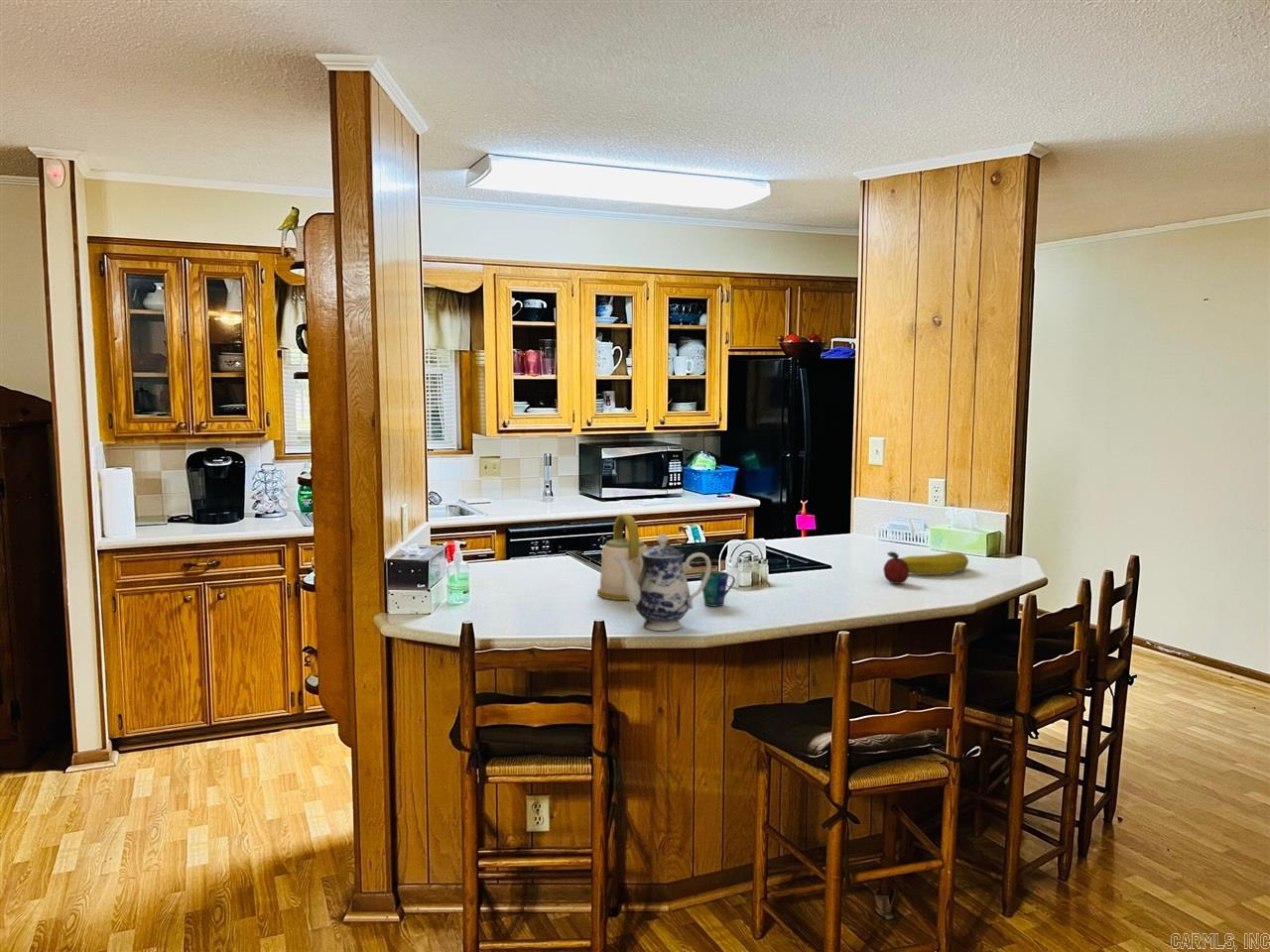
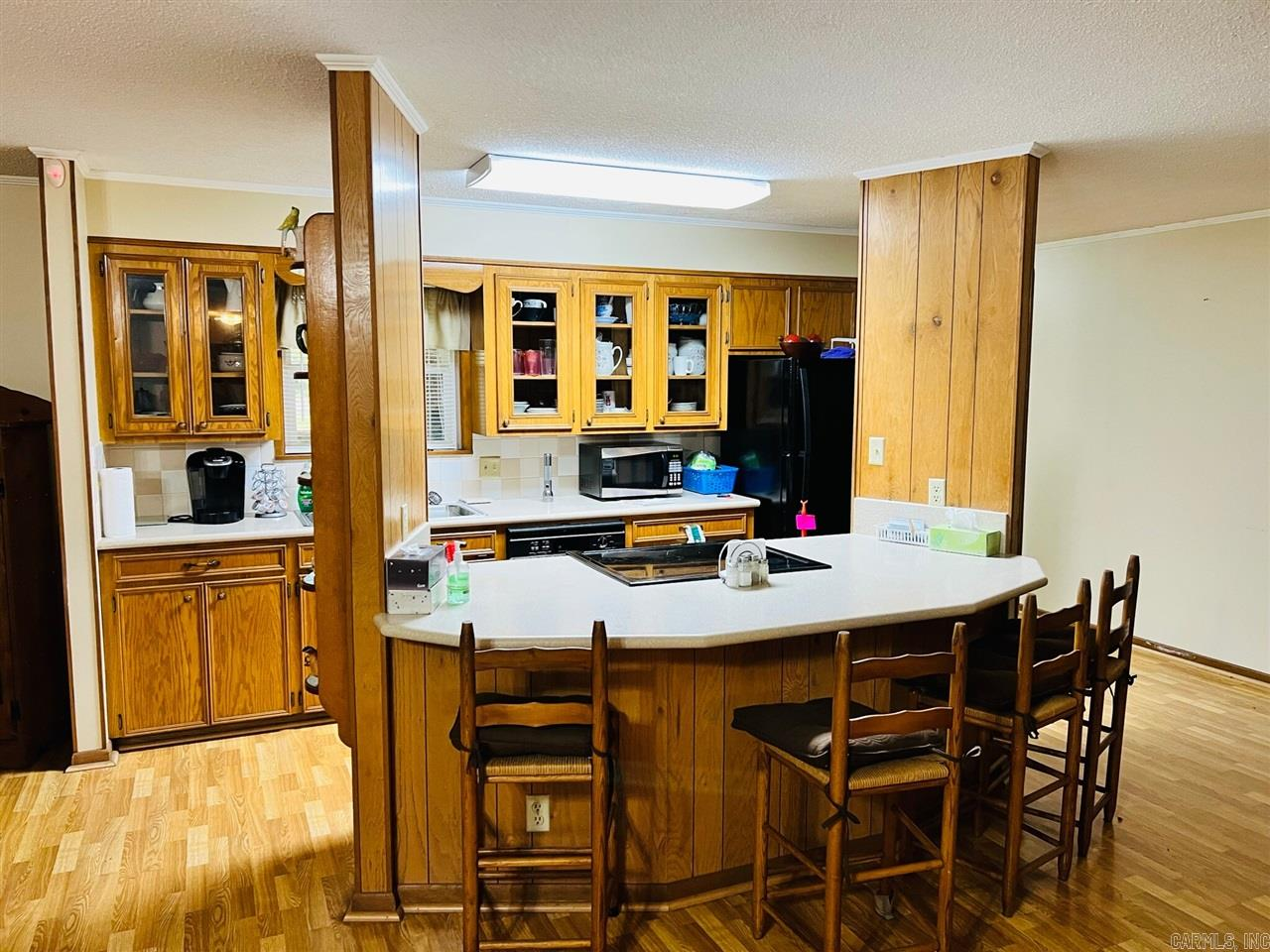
- kettle [596,514,649,601]
- fruit [882,551,910,585]
- teapot [613,534,712,632]
- banana [900,551,969,576]
- cup [699,570,736,607]
